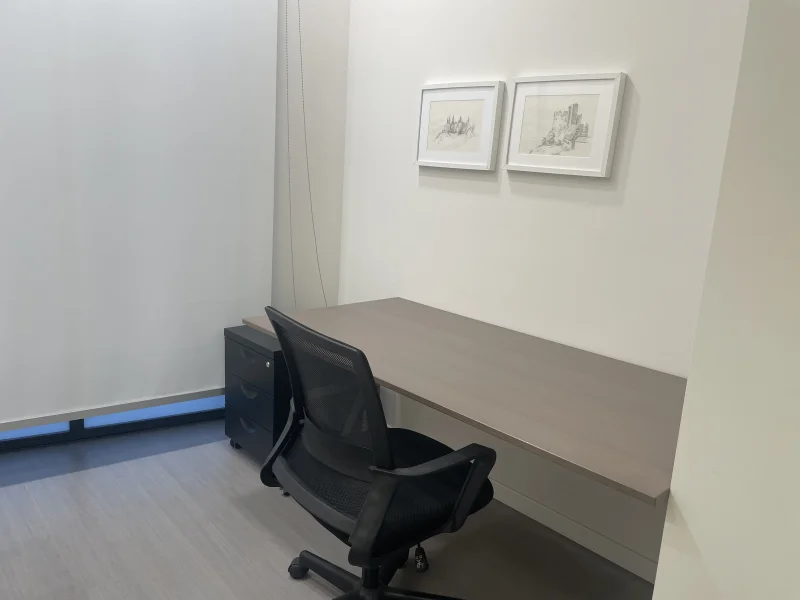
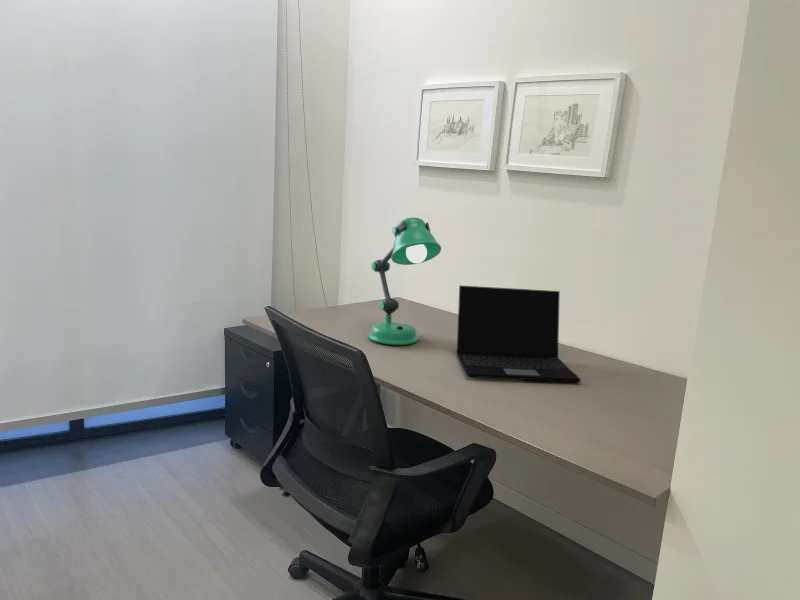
+ desk lamp [368,216,442,346]
+ laptop [456,284,582,383]
